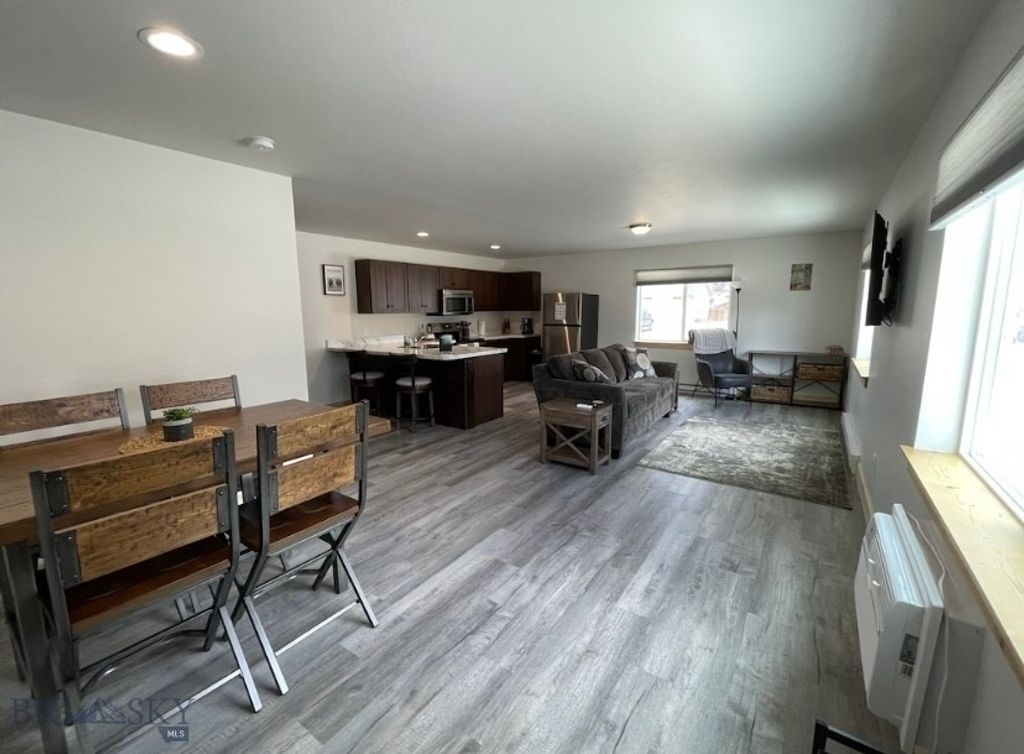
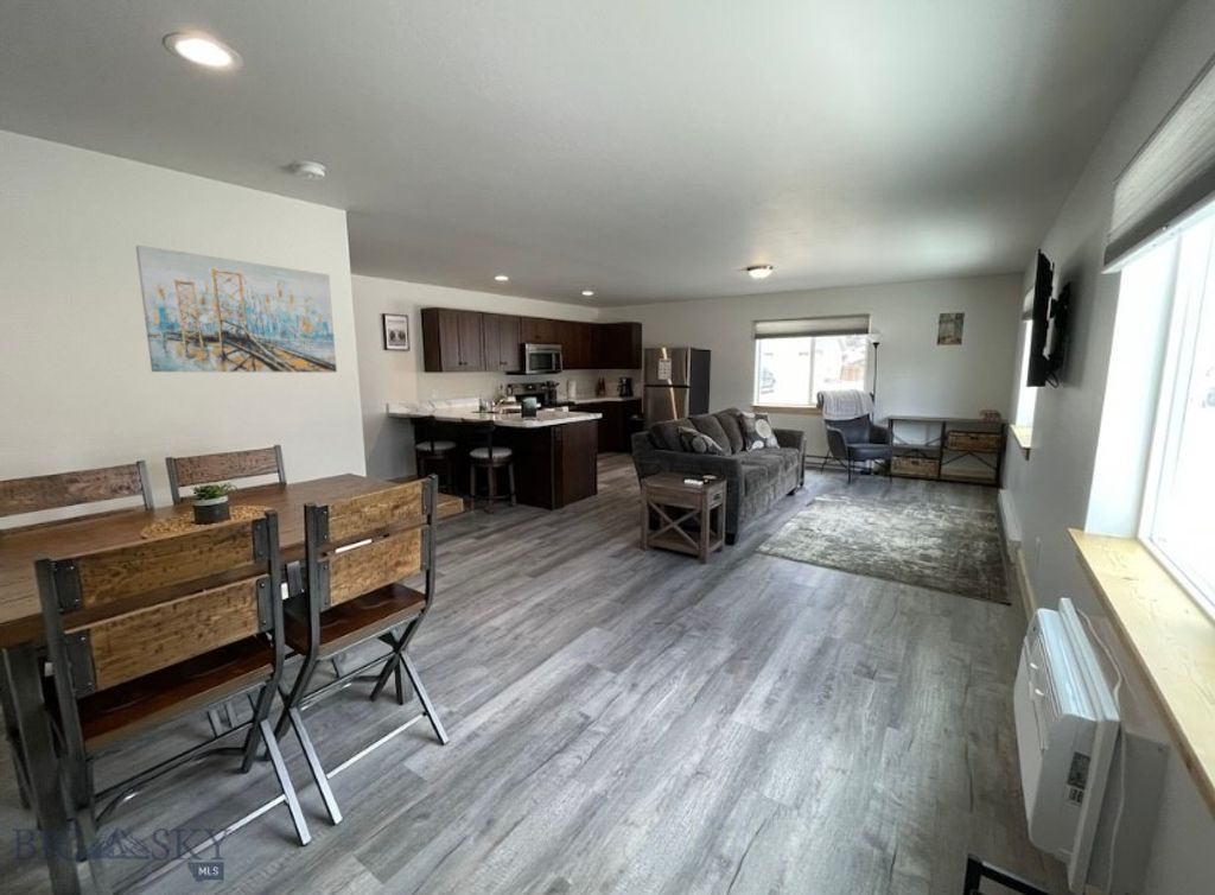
+ wall art [134,245,338,374]
